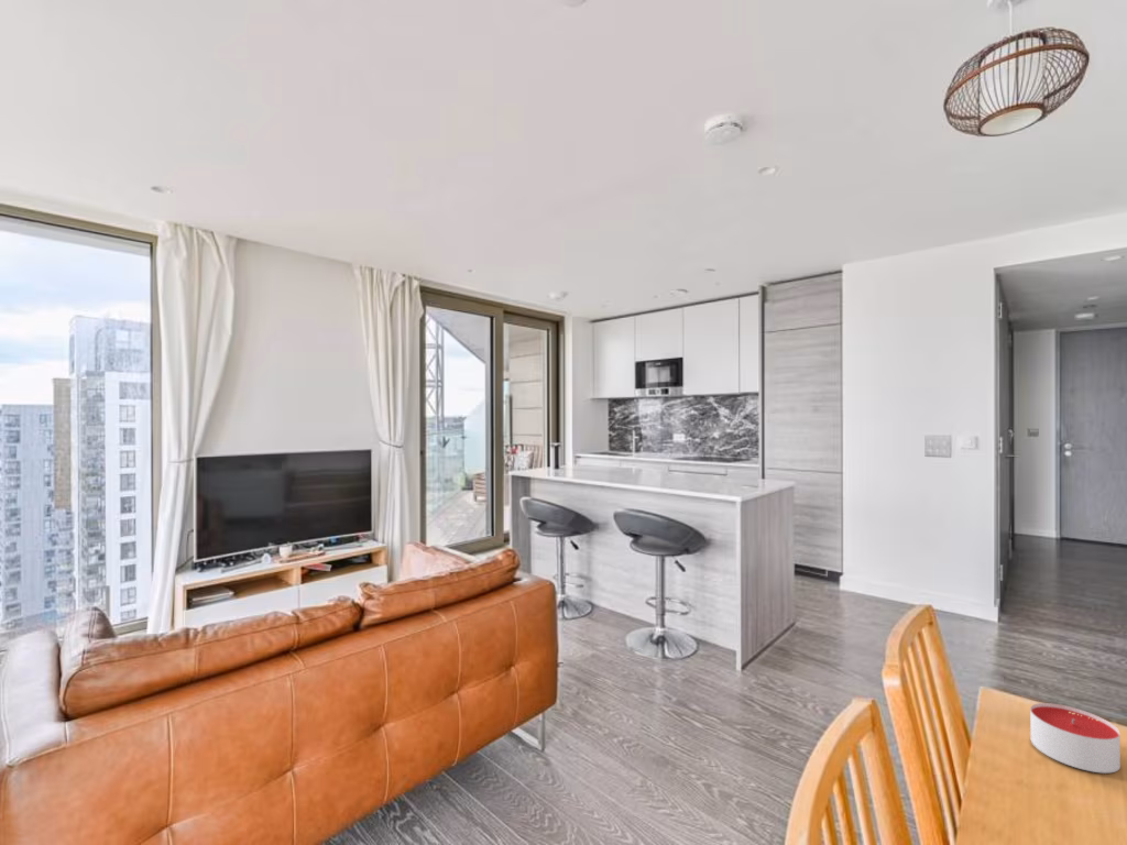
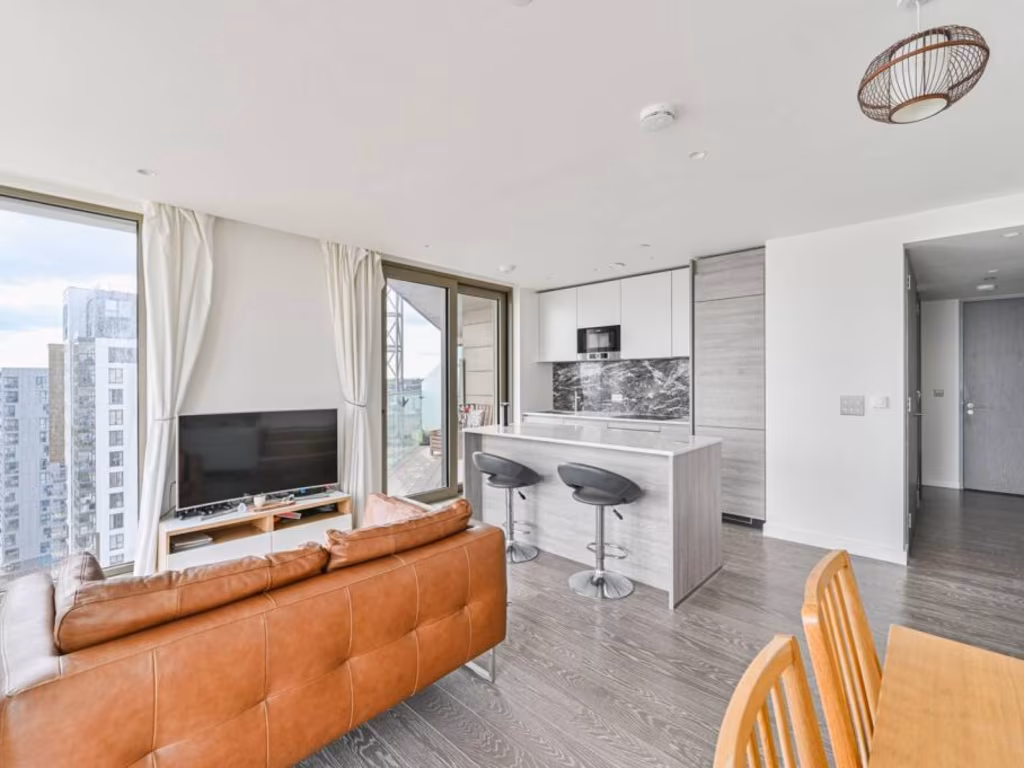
- candle [1029,702,1121,775]
